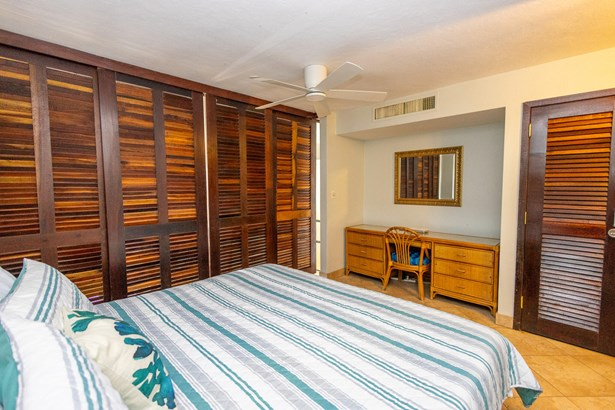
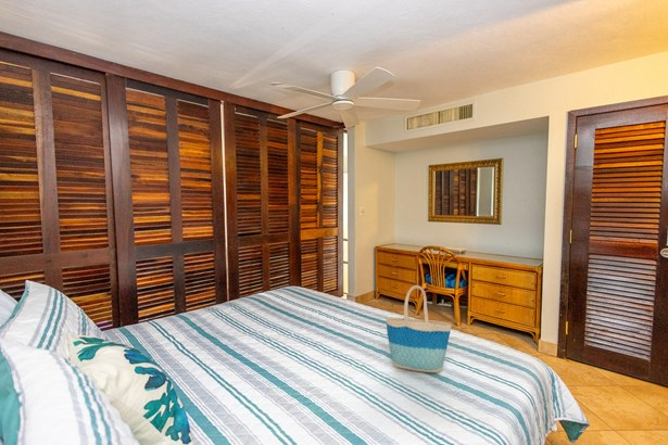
+ tote bag [386,284,453,373]
